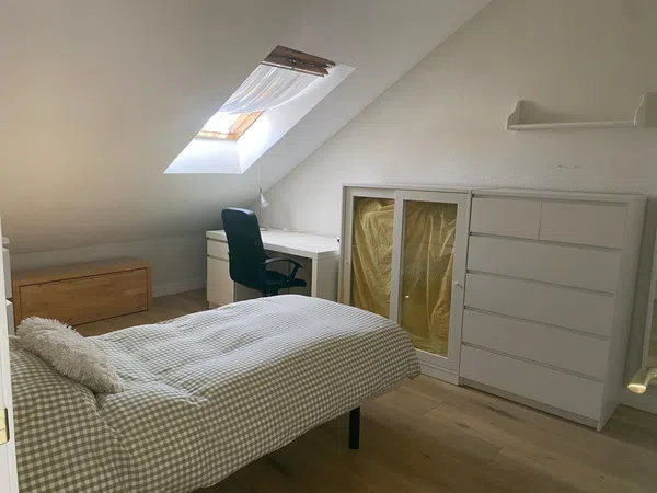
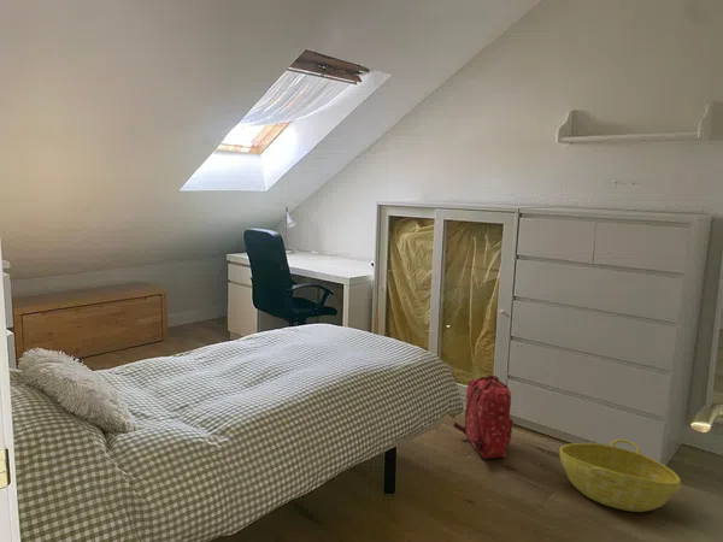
+ basket [558,438,682,513]
+ backpack [452,373,515,460]
